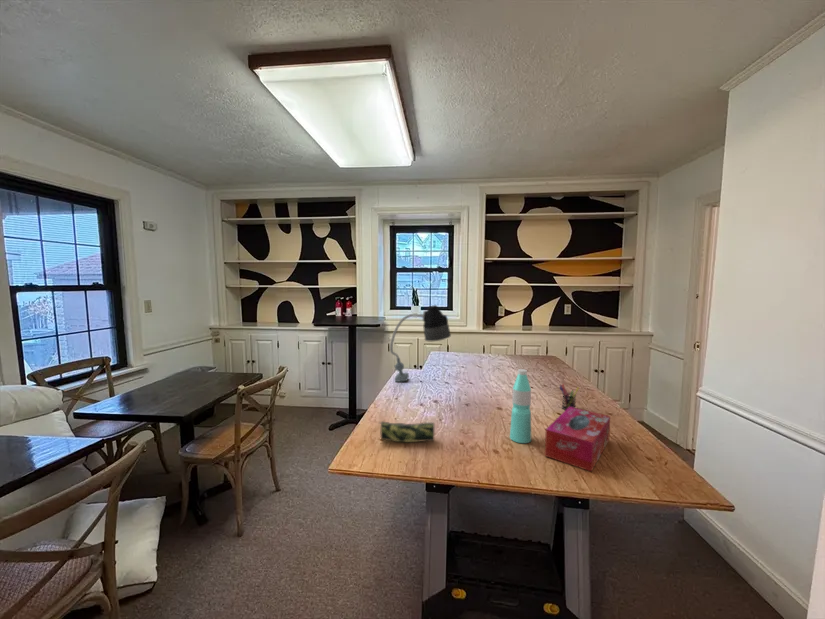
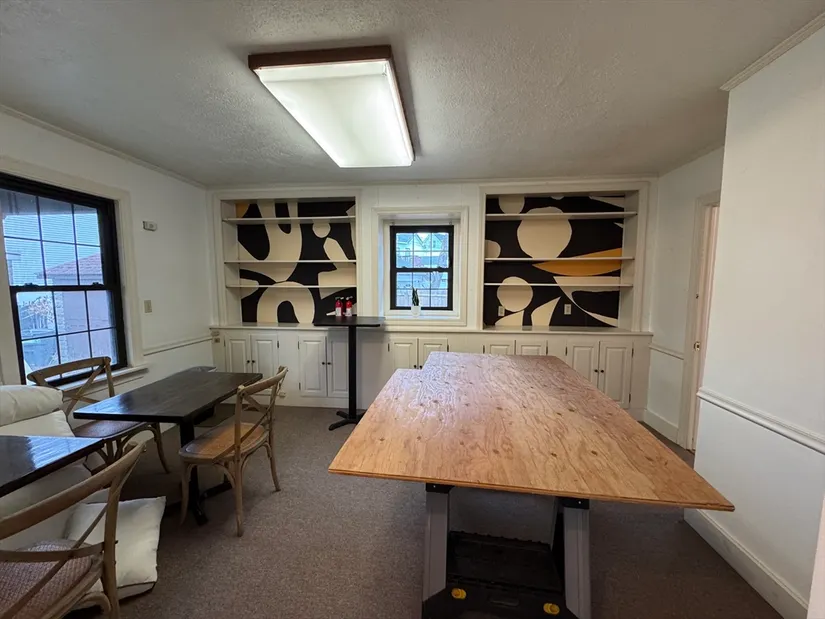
- tissue box [544,407,611,472]
- water bottle [509,368,532,444]
- pen holder [558,383,580,411]
- pencil case [378,420,435,443]
- desk lamp [389,304,452,383]
